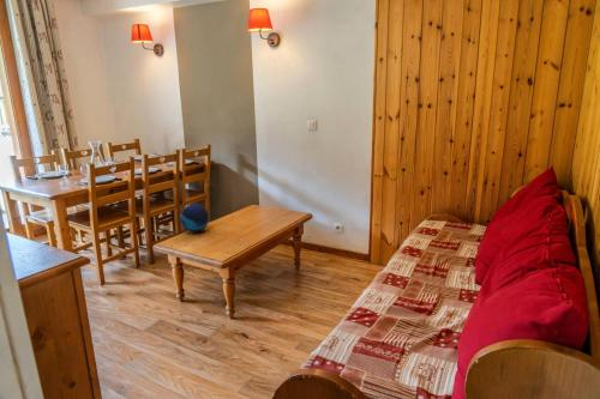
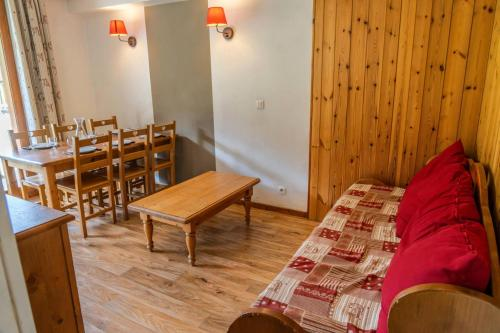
- decorative orb [179,202,210,234]
